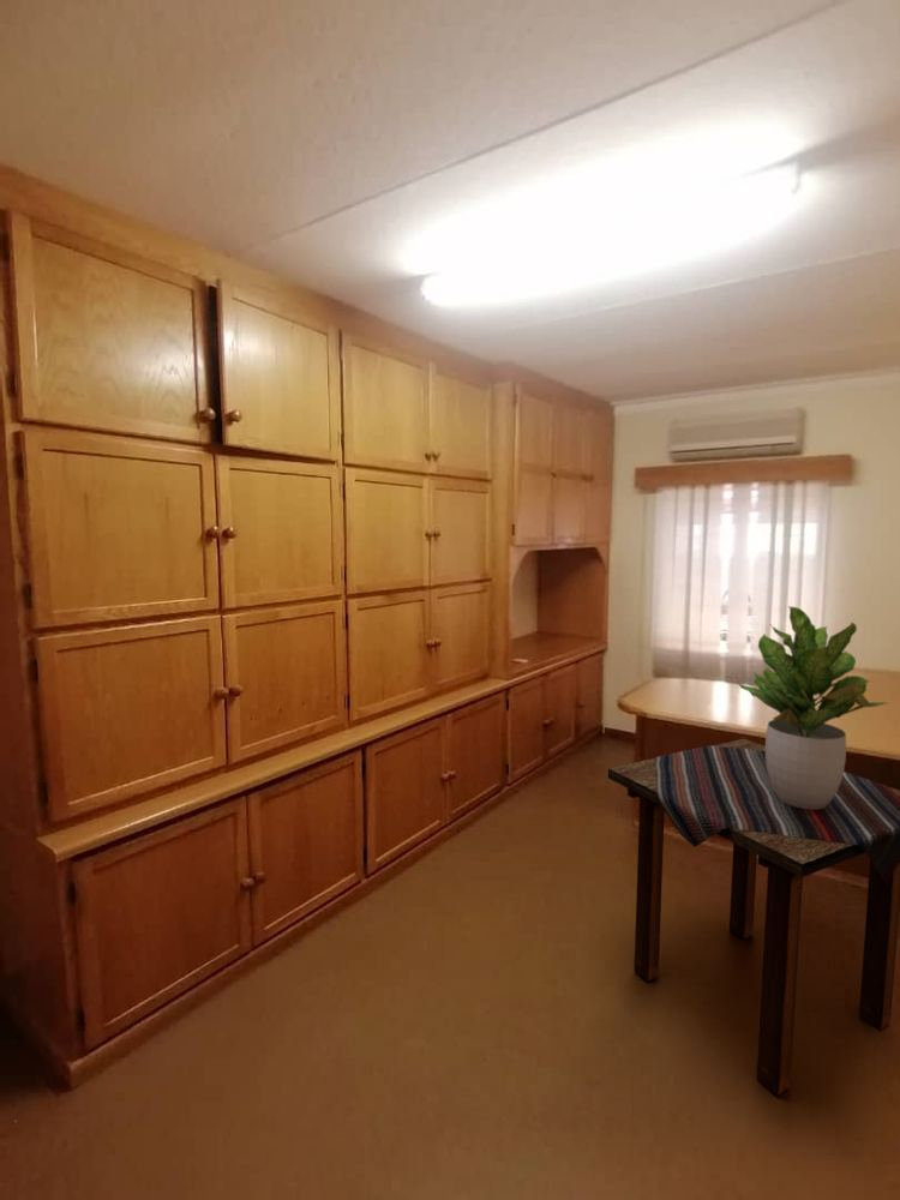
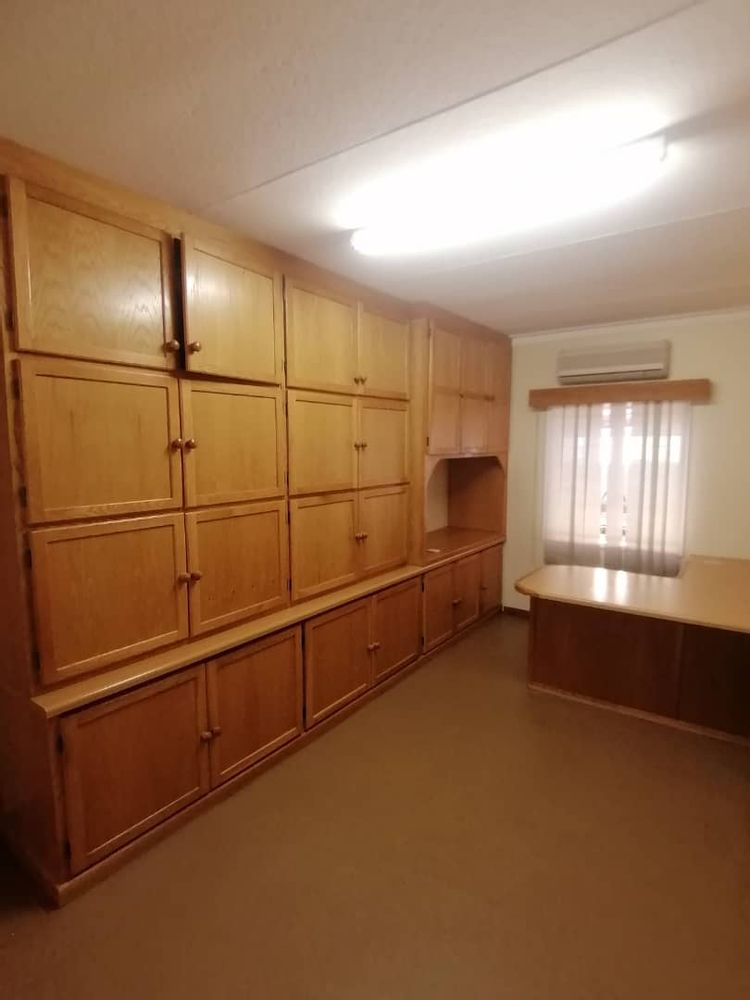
- side table [607,738,900,1098]
- potted plant [737,605,890,809]
